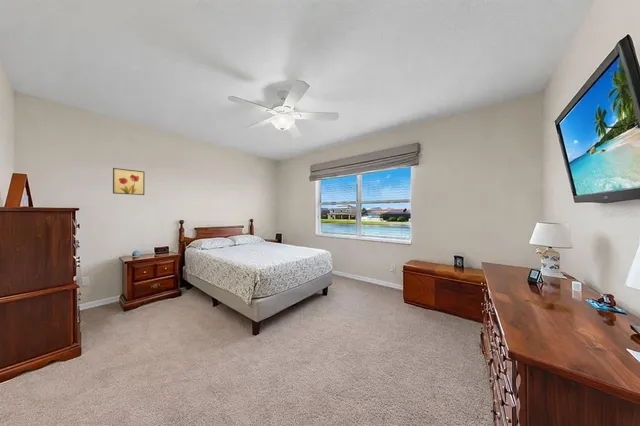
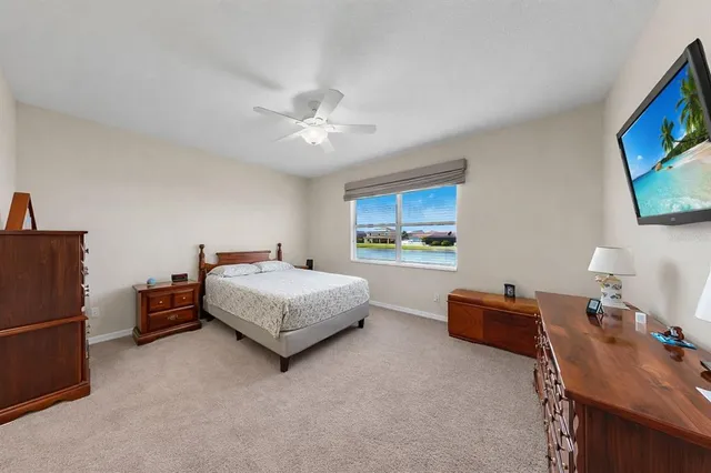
- wall art [112,167,145,196]
